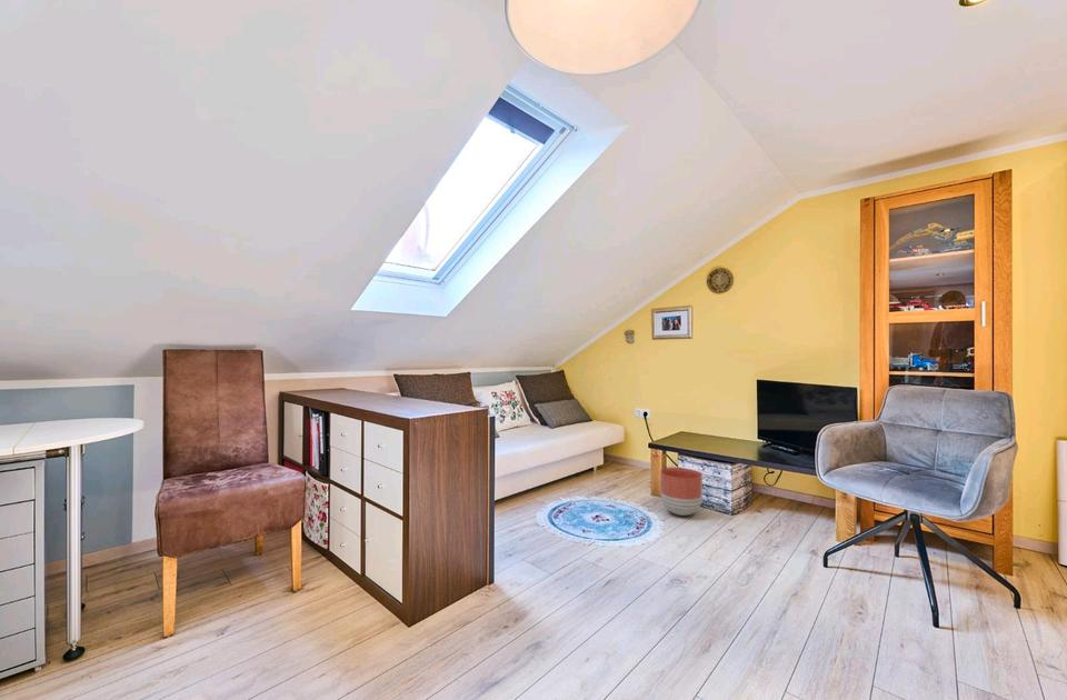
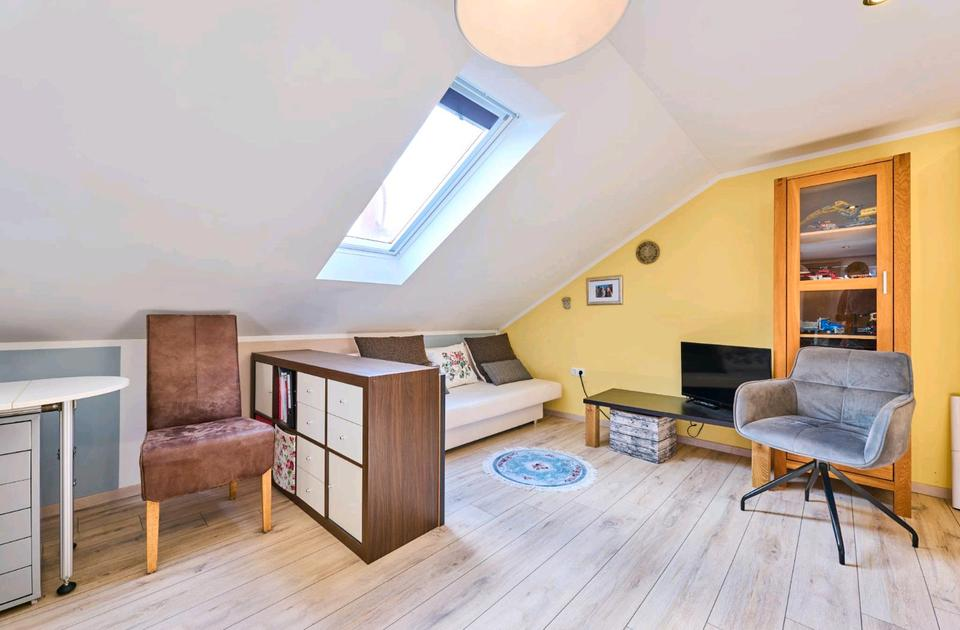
- planter [659,467,704,517]
